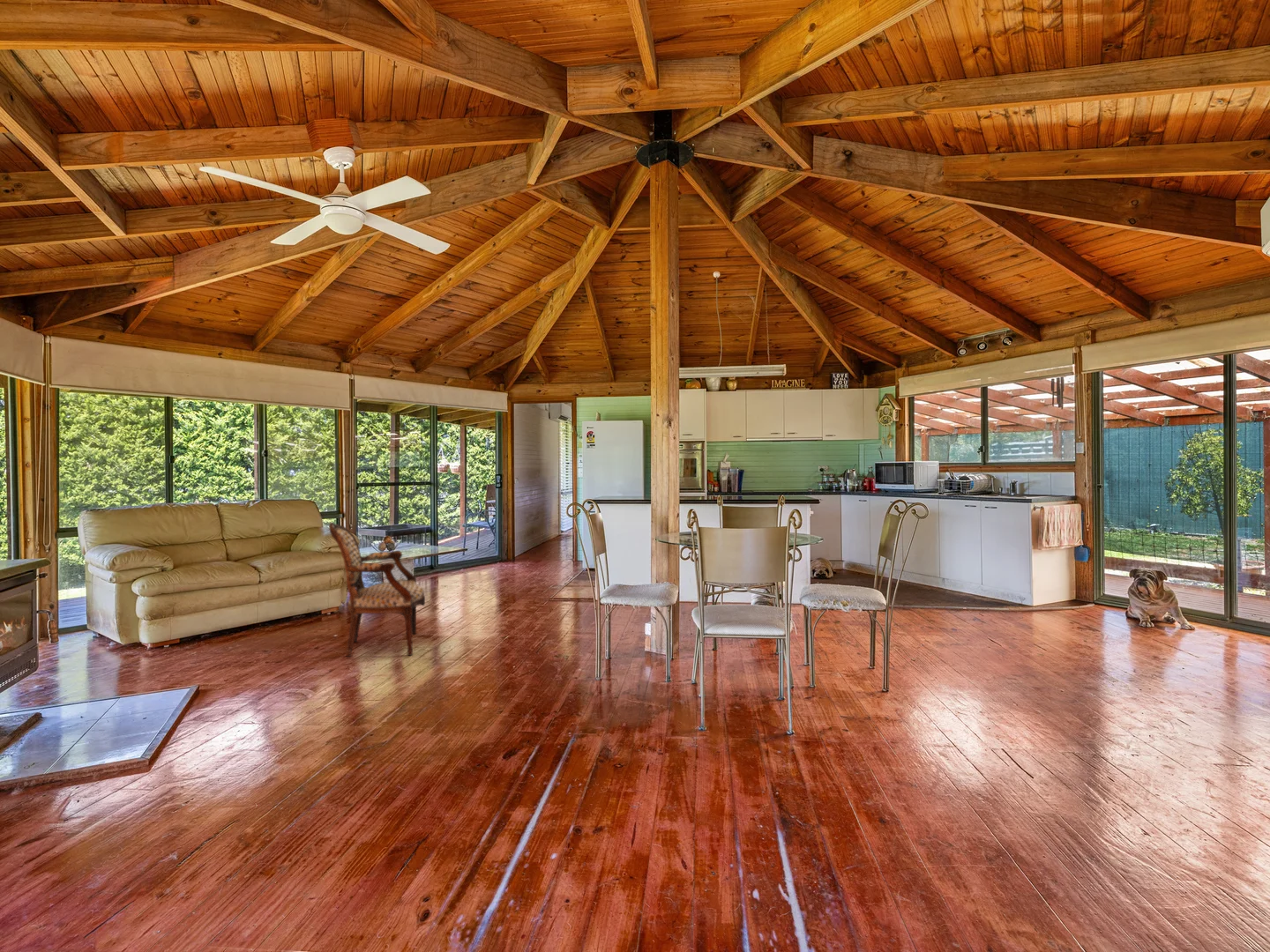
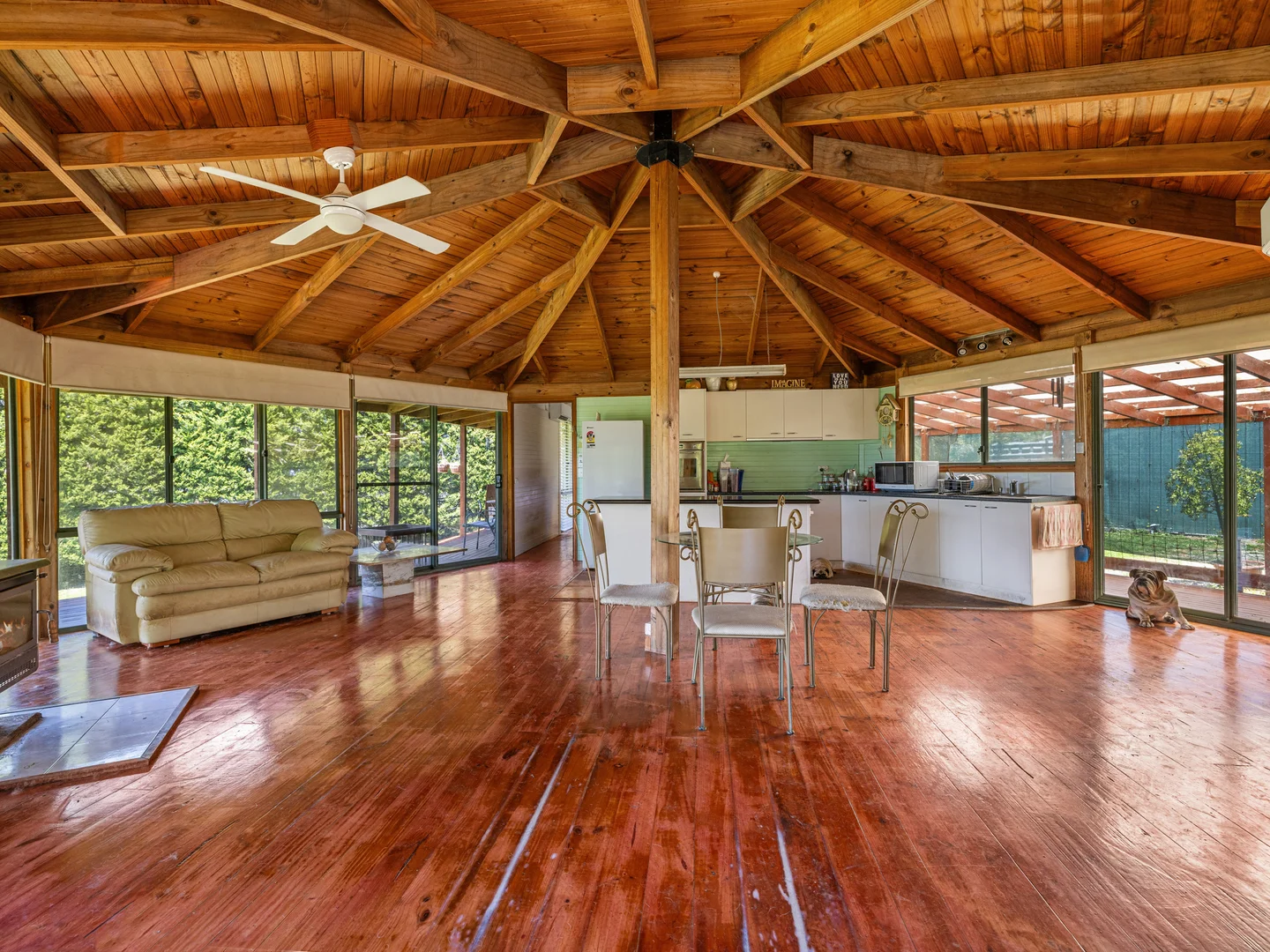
- armchair [328,521,426,658]
